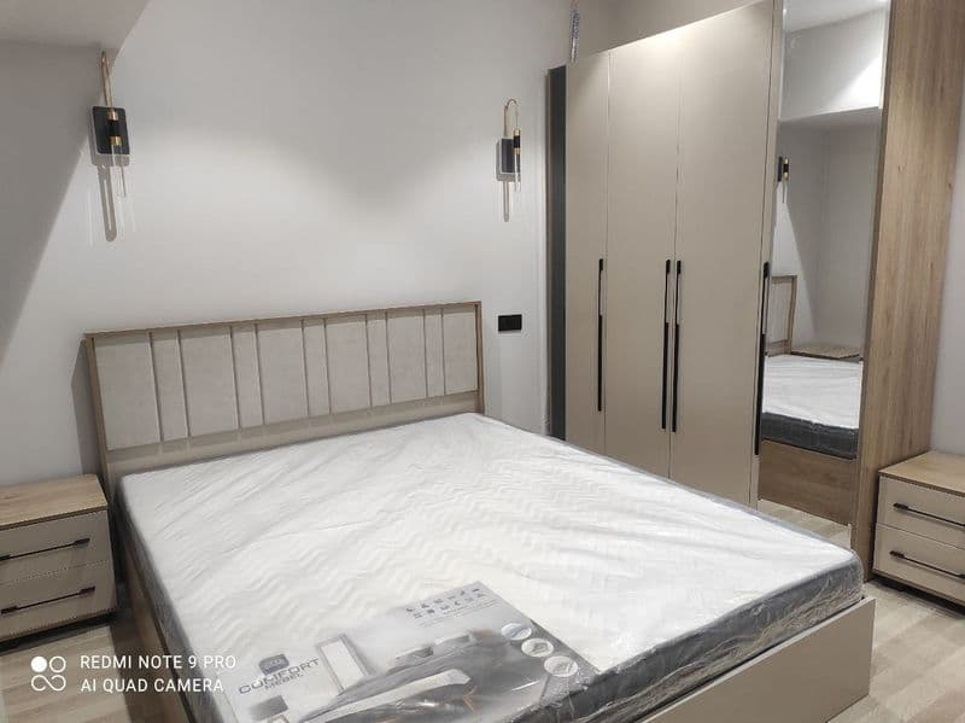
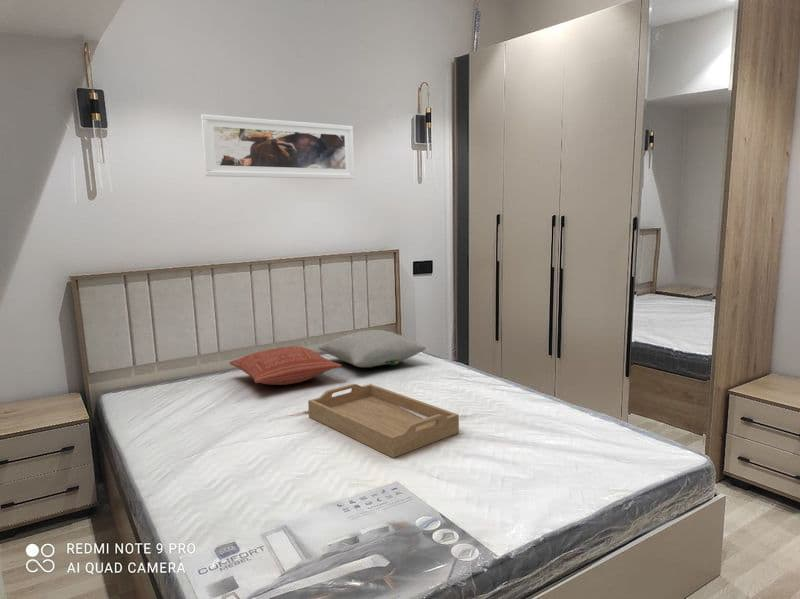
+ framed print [200,113,355,180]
+ pillow [228,345,343,386]
+ pillow [317,329,427,368]
+ serving tray [307,383,460,459]
